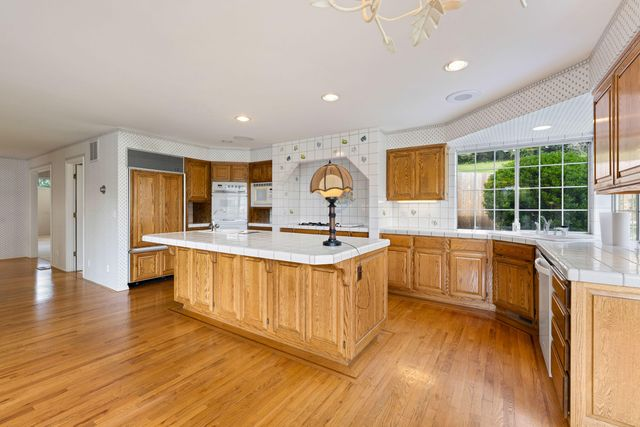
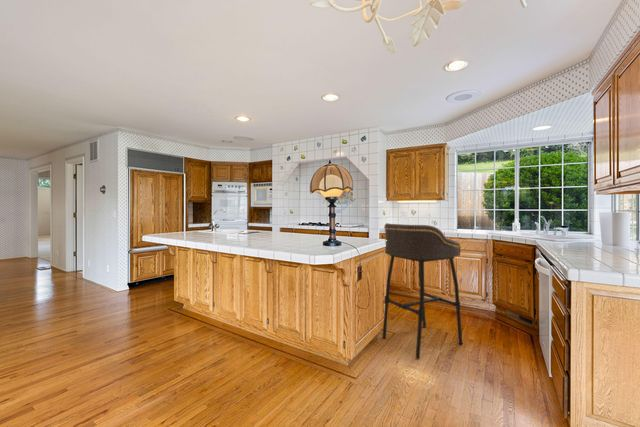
+ bar stool [382,222,464,359]
